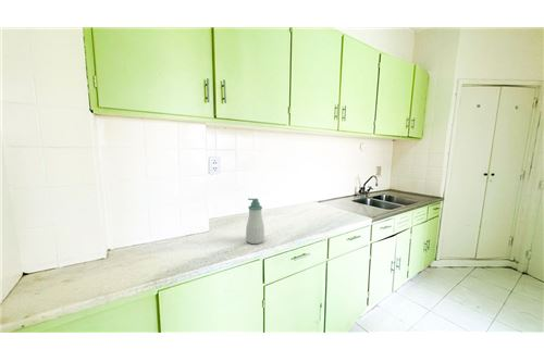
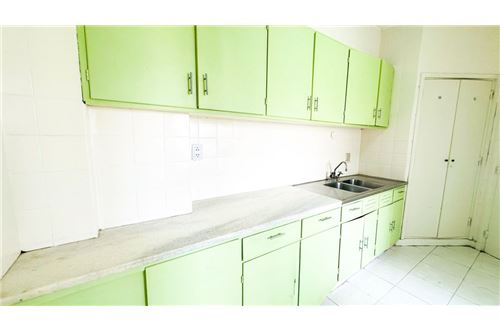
- soap bottle [245,198,265,245]
